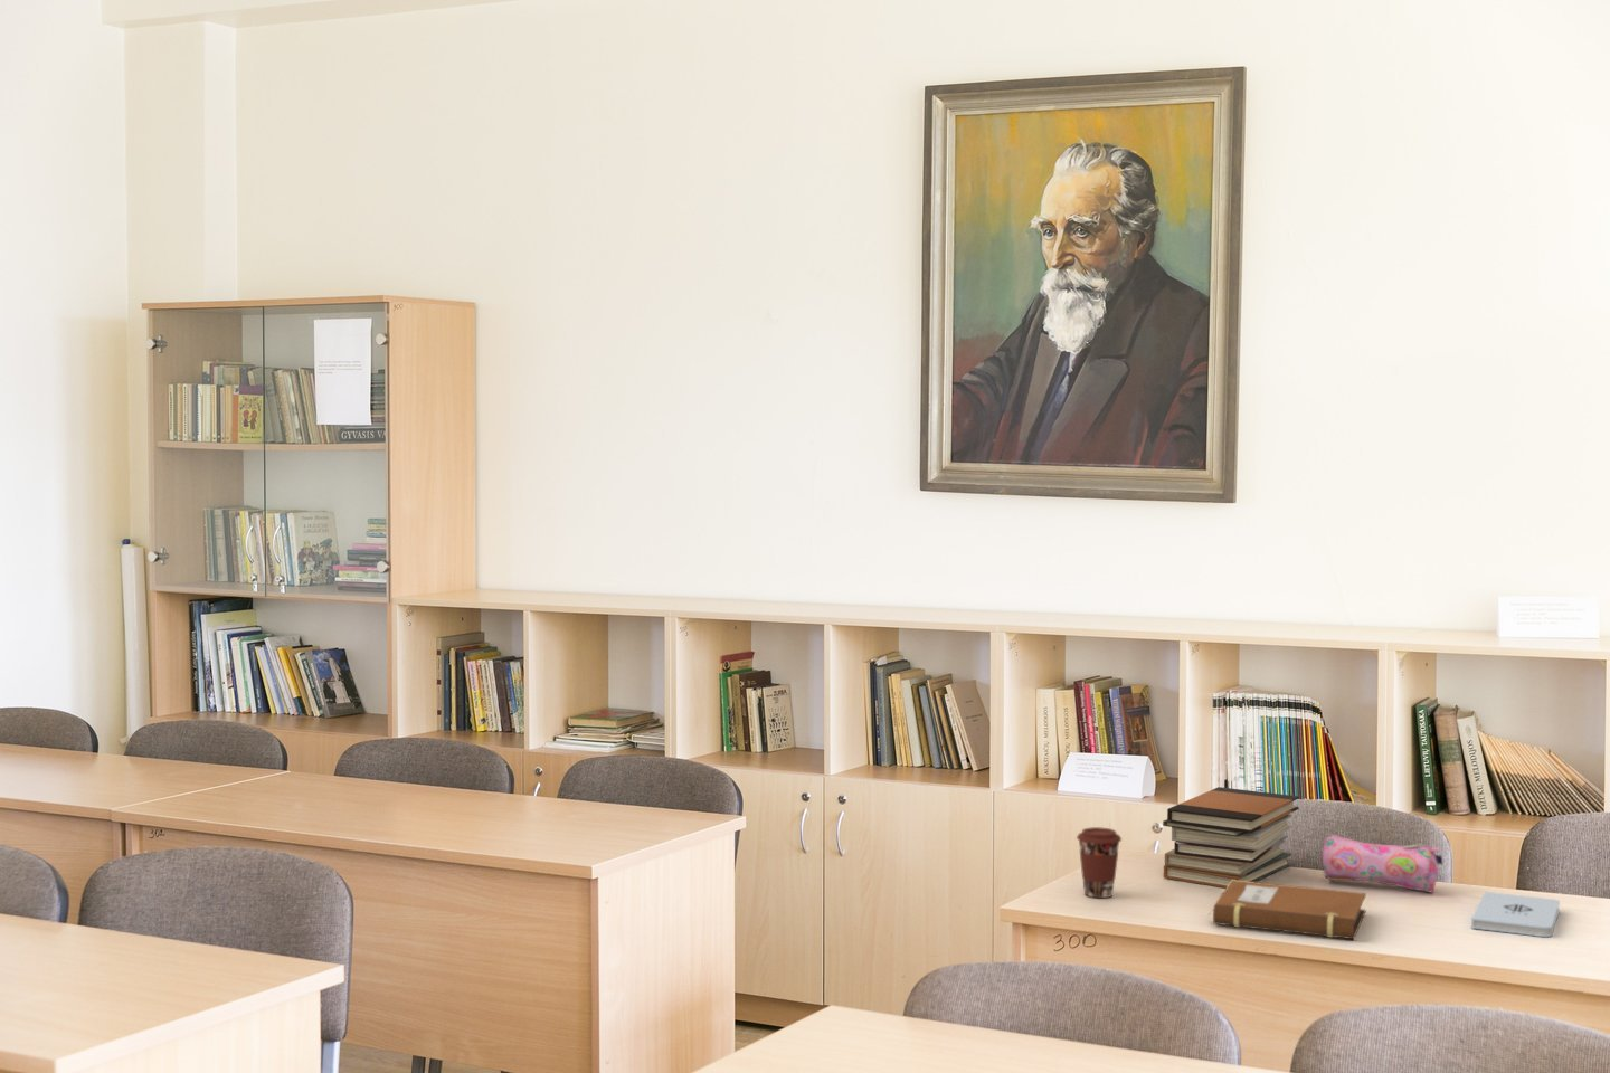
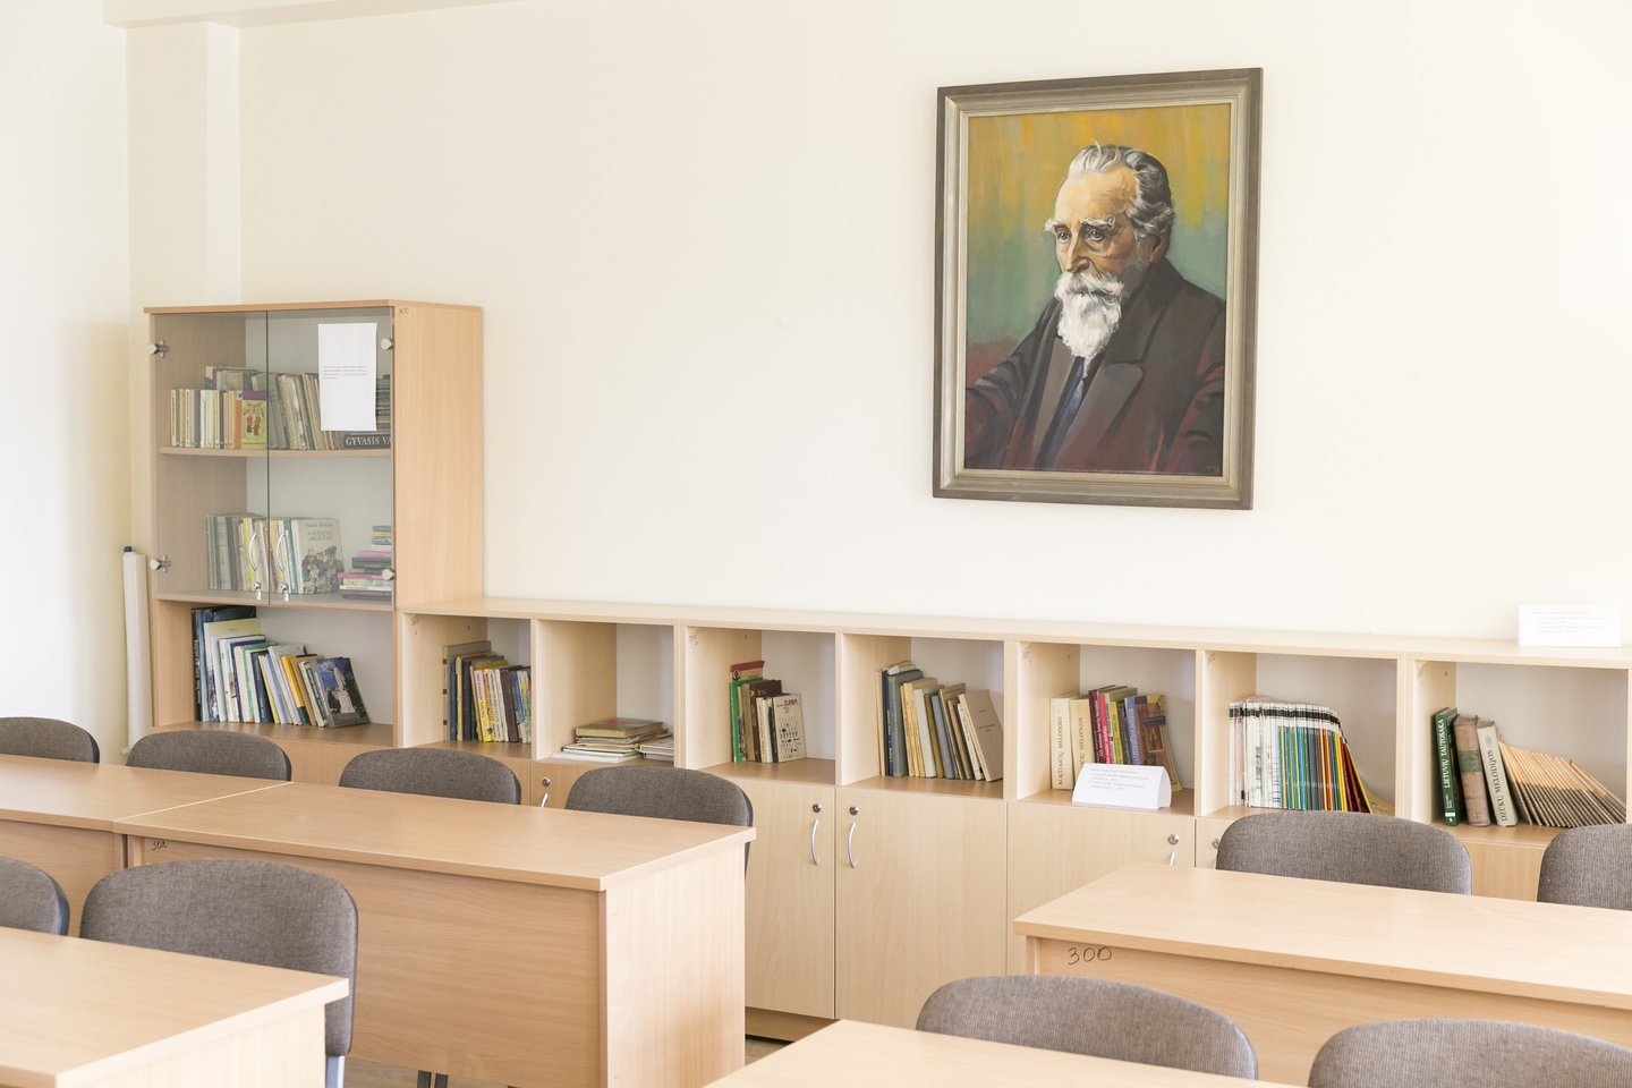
- notebook [1206,880,1367,940]
- book stack [1162,786,1300,889]
- pencil case [1321,833,1443,895]
- notepad [1470,891,1561,938]
- coffee cup [1076,826,1122,898]
